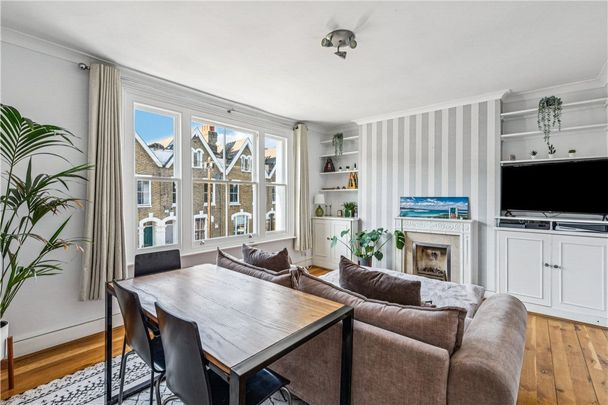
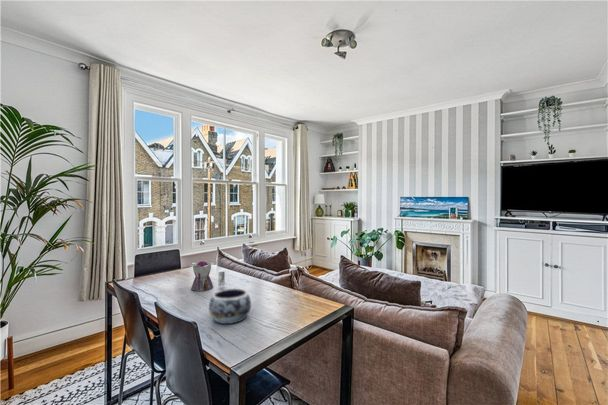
+ teapot [188,260,226,292]
+ decorative bowl [208,287,252,325]
